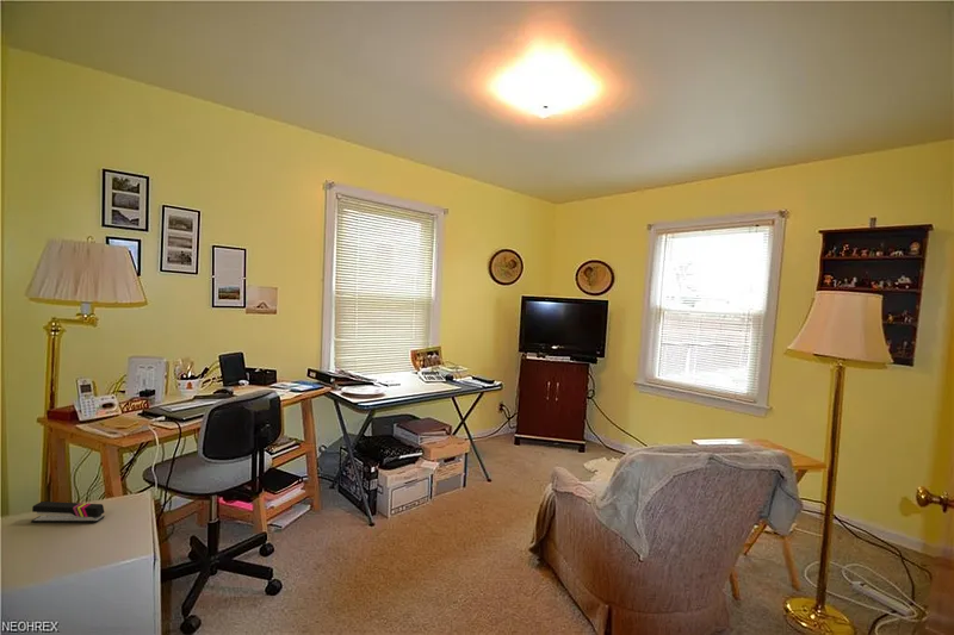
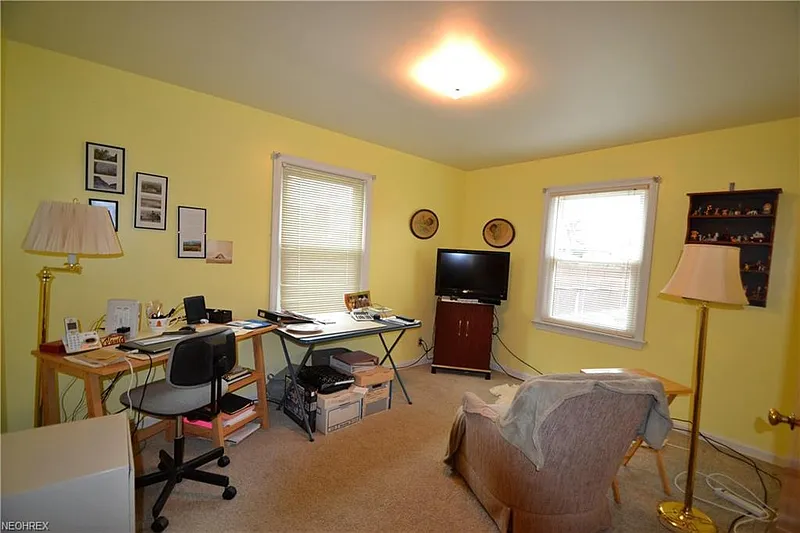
- stapler [30,500,105,524]
